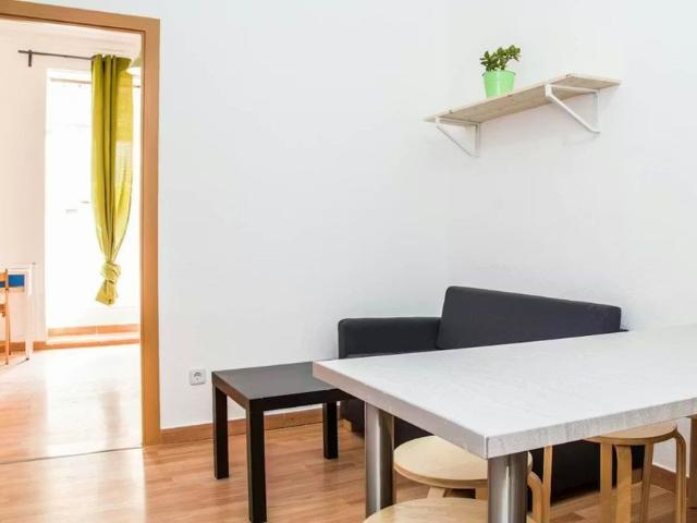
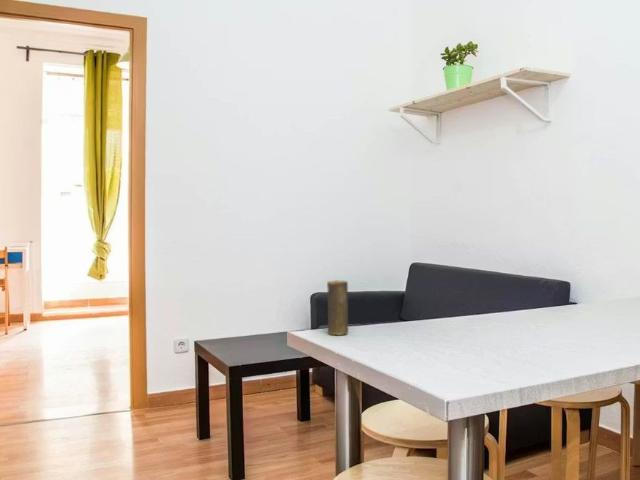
+ candle [326,279,349,336]
